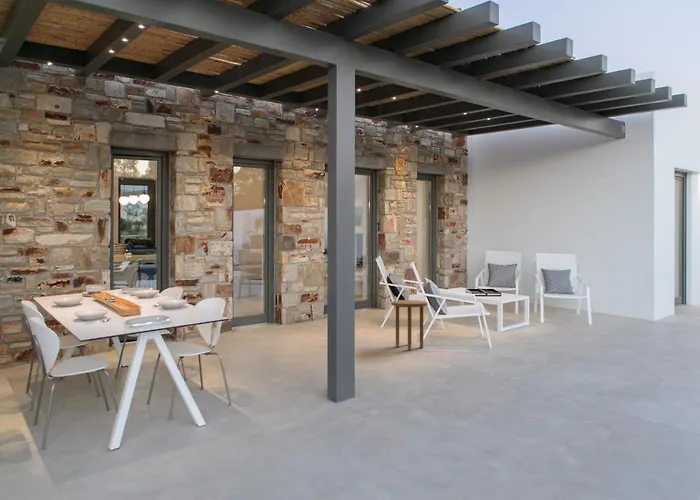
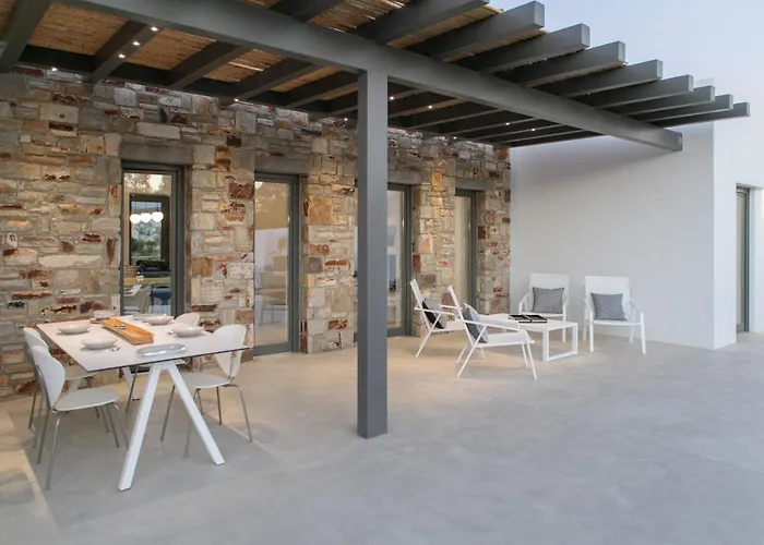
- side table [391,299,429,351]
